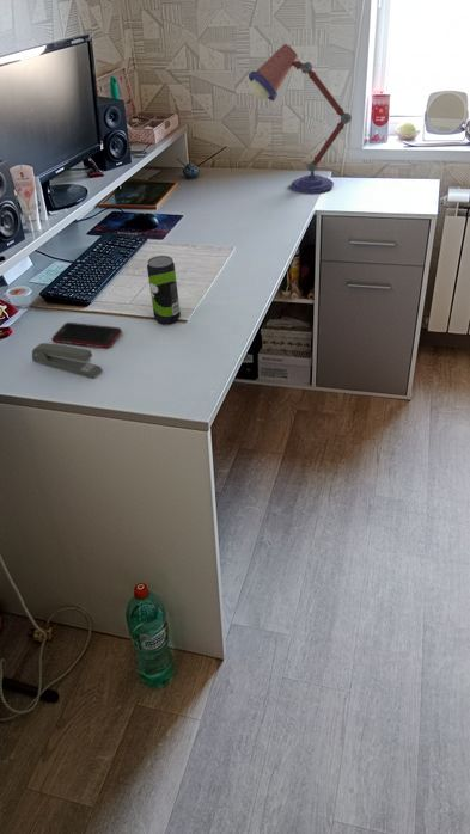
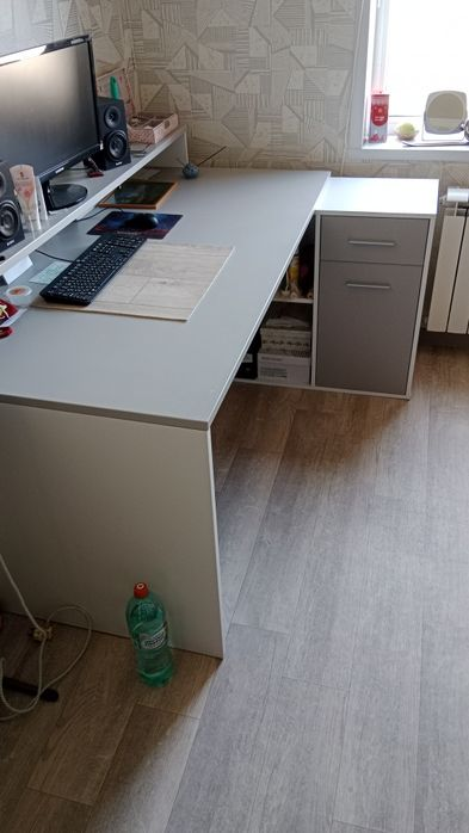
- cell phone [51,321,123,349]
- beverage can [146,255,182,325]
- desk lamp [248,43,353,195]
- stapler [31,342,103,379]
